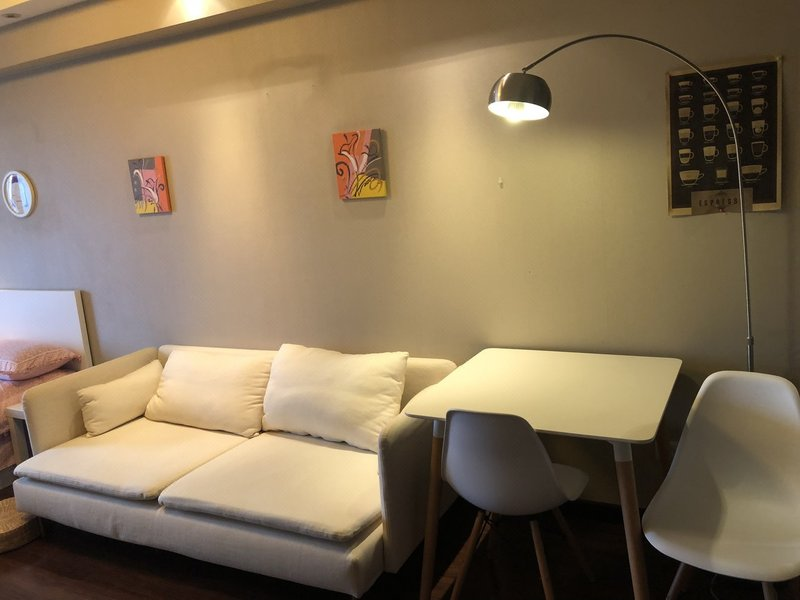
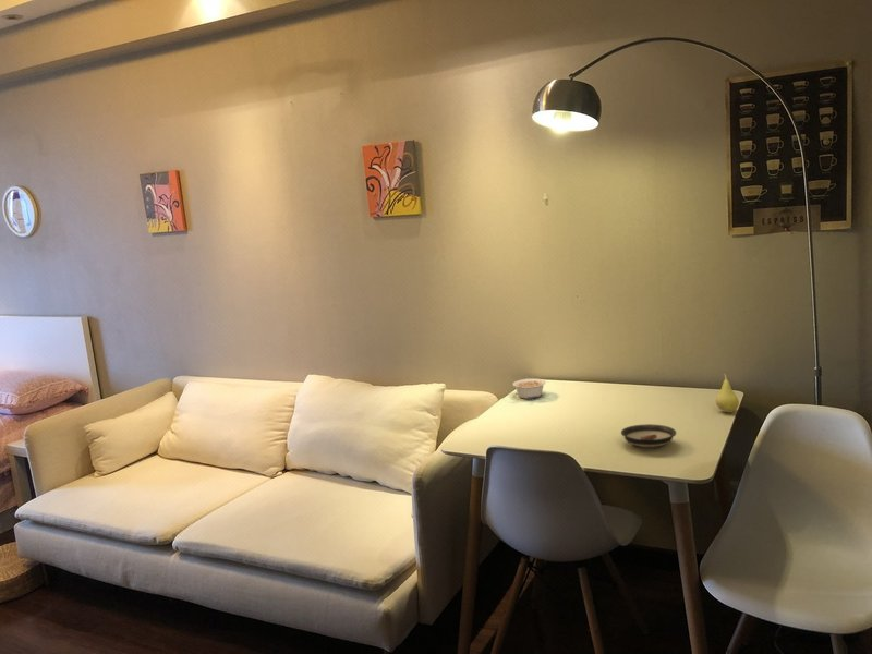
+ legume [511,377,547,400]
+ saucer [620,423,677,449]
+ fruit [715,372,740,414]
